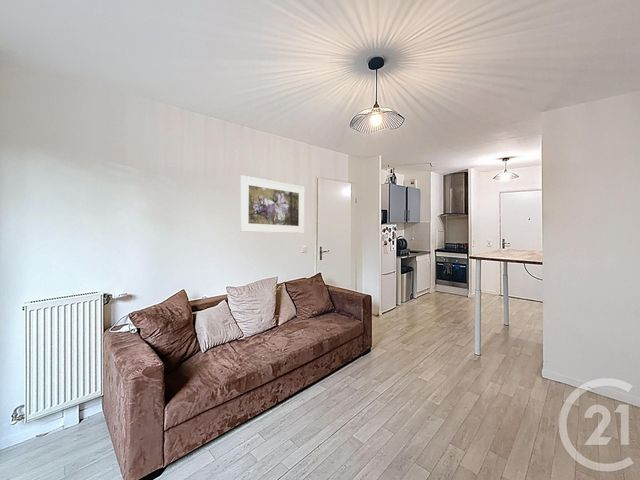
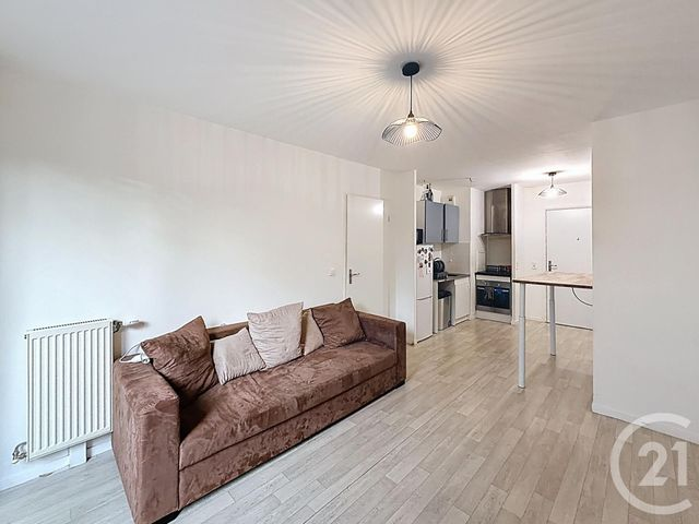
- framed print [239,174,305,234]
